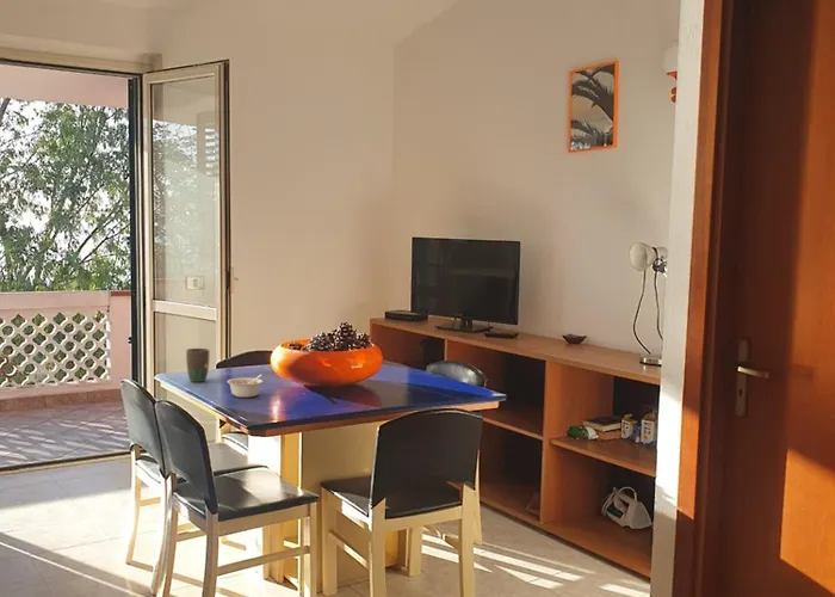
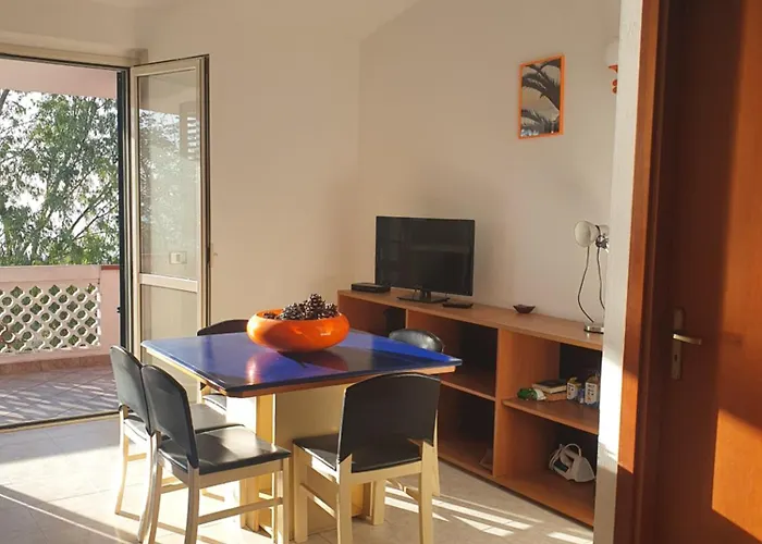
- legume [225,374,265,399]
- mug [185,347,211,383]
